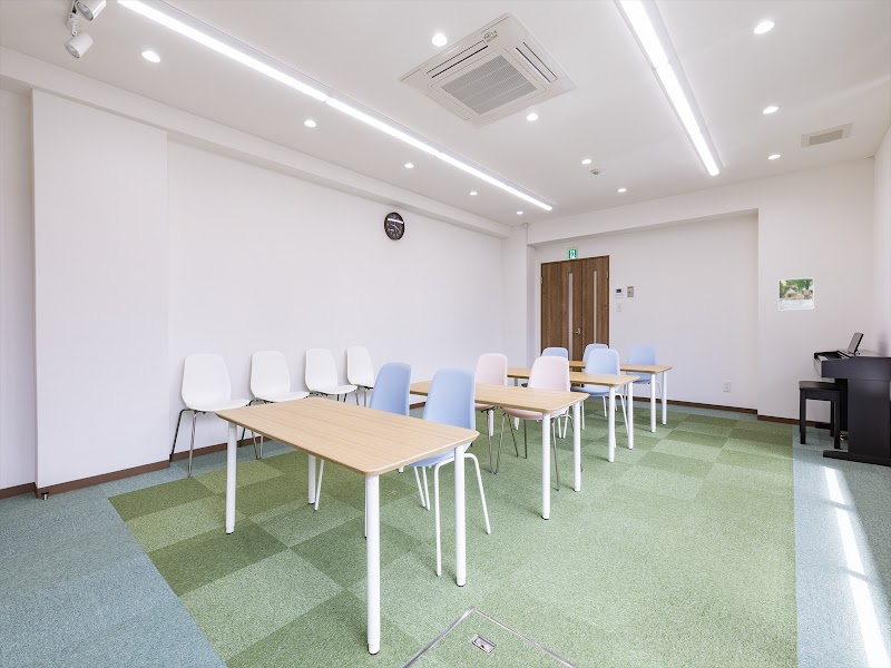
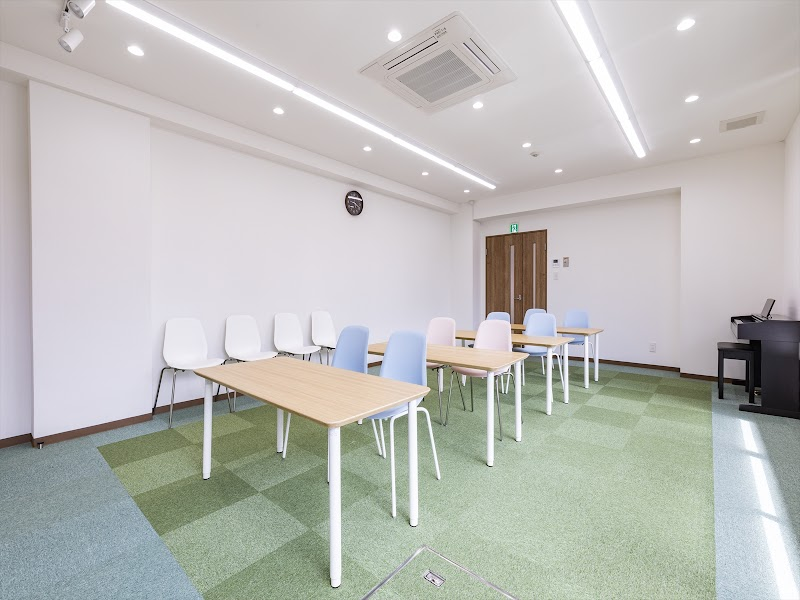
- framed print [777,277,815,311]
